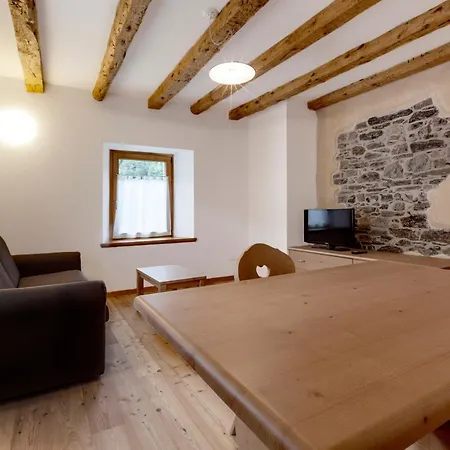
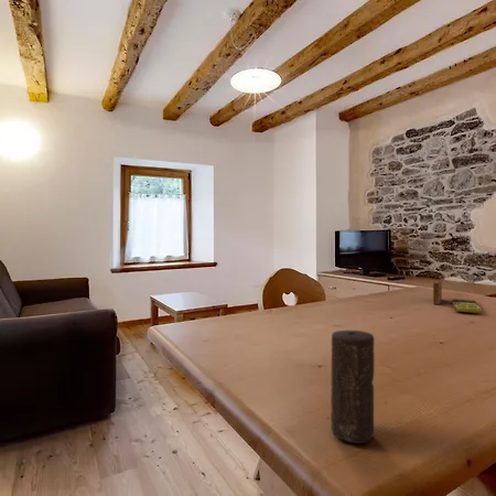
+ board game [432,279,485,314]
+ candle [330,330,376,444]
